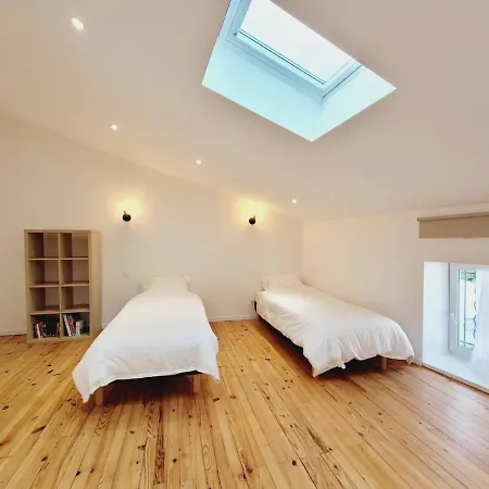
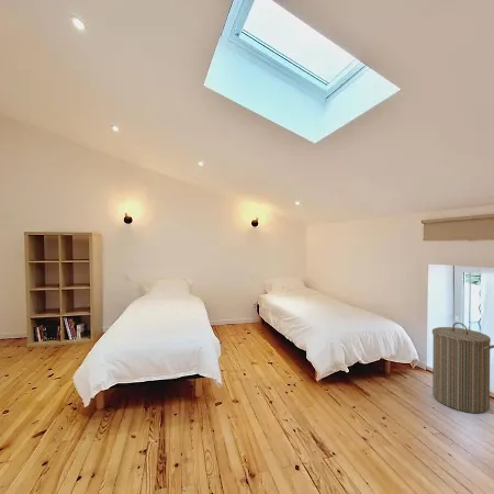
+ laundry hamper [431,322,494,414]
